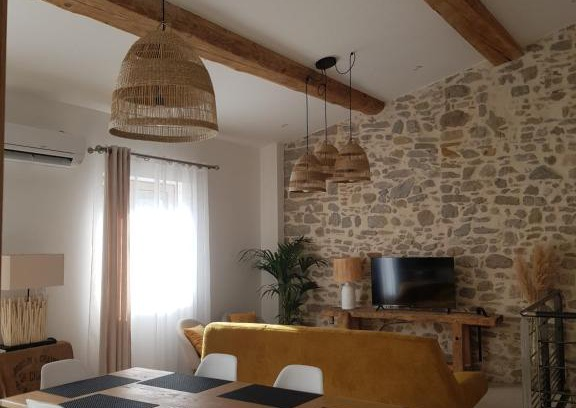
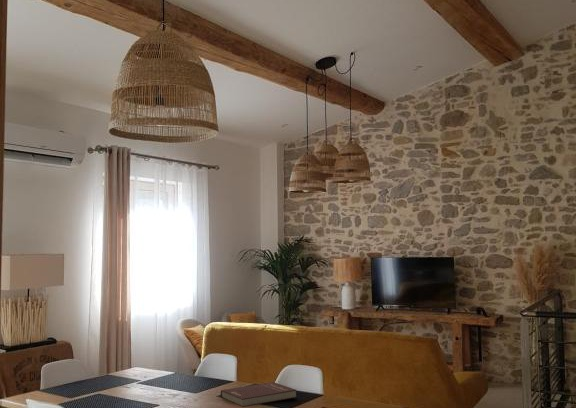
+ book [220,381,298,408]
